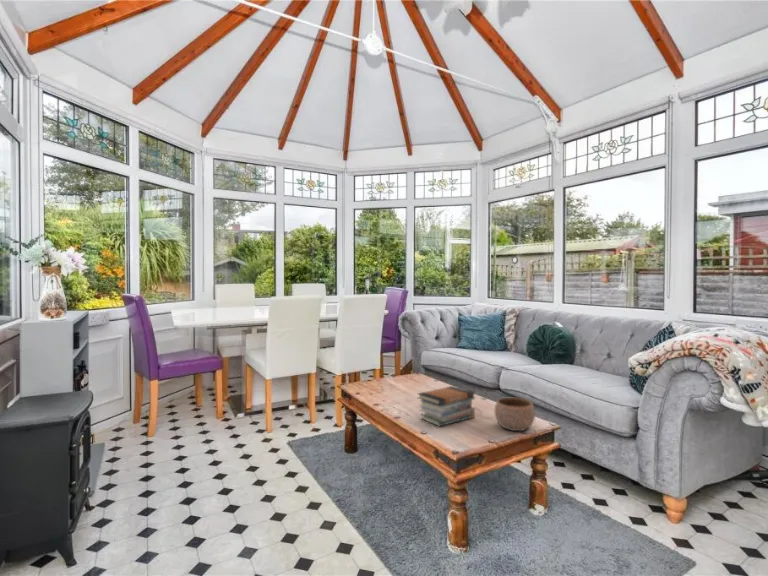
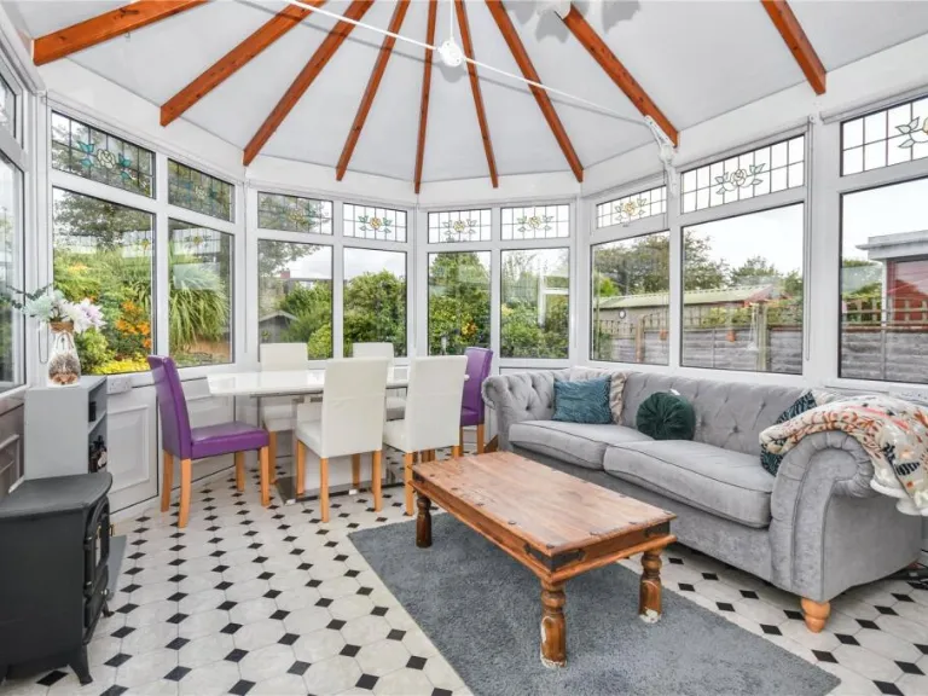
- book stack [417,385,476,428]
- bowl [493,397,536,432]
